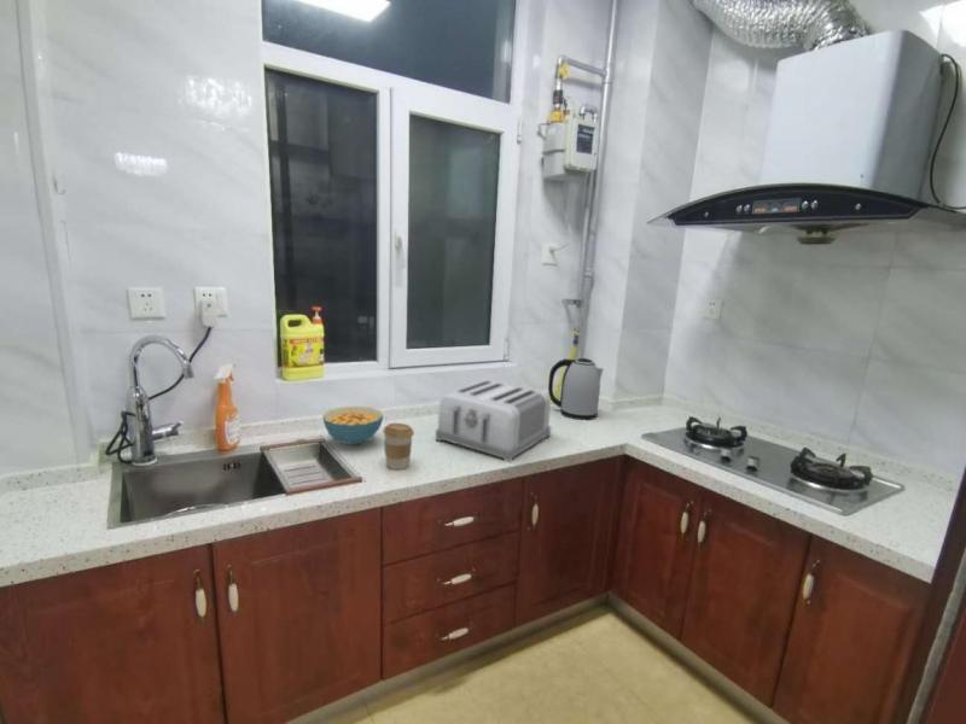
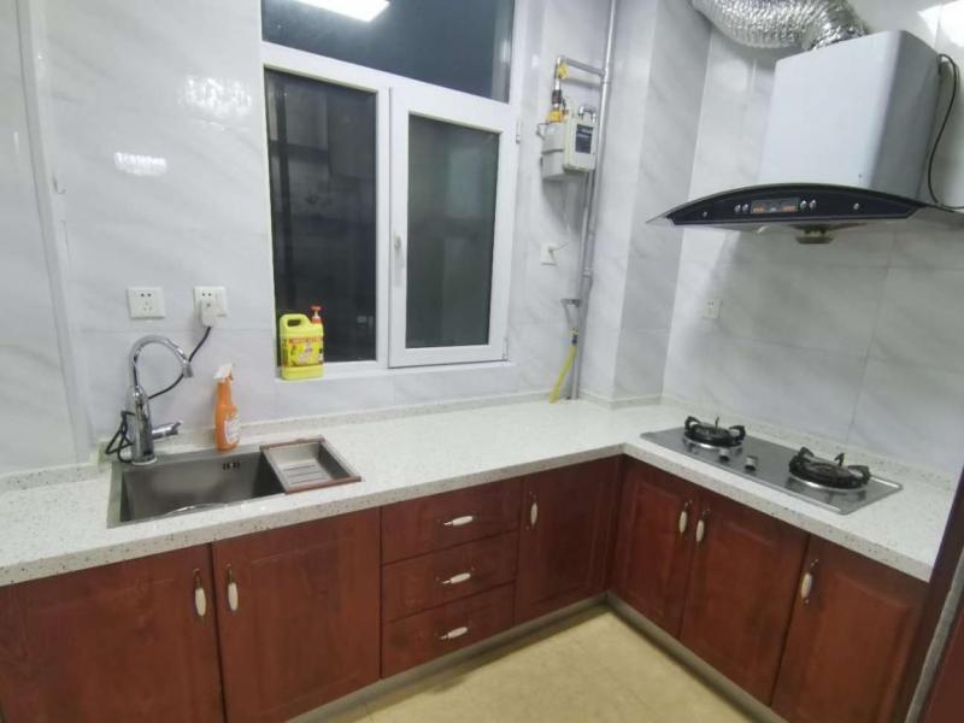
- toaster [435,379,552,463]
- coffee cup [382,422,415,471]
- kettle [547,357,604,421]
- cereal bowl [321,405,384,446]
